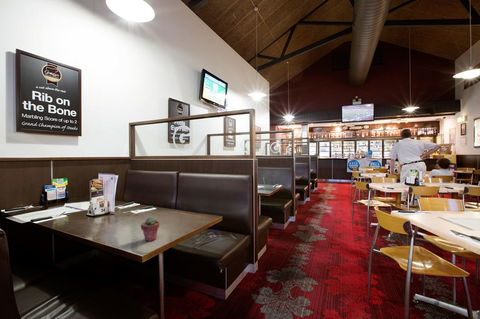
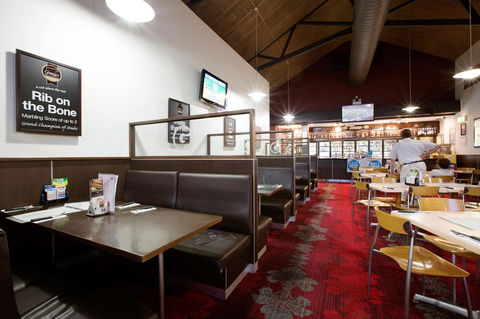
- potted succulent [140,216,160,242]
